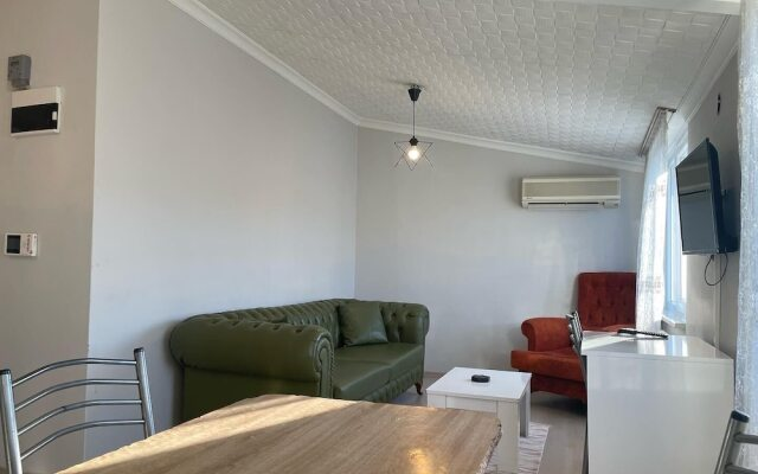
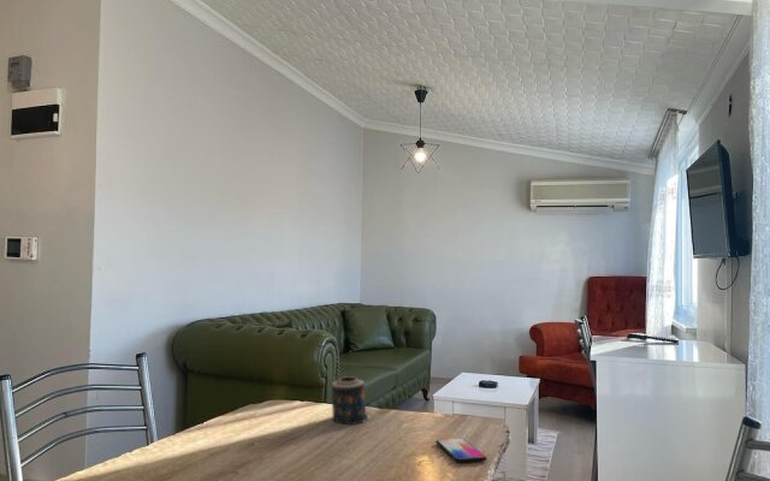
+ candle [331,375,372,426]
+ smartphone [434,437,487,463]
